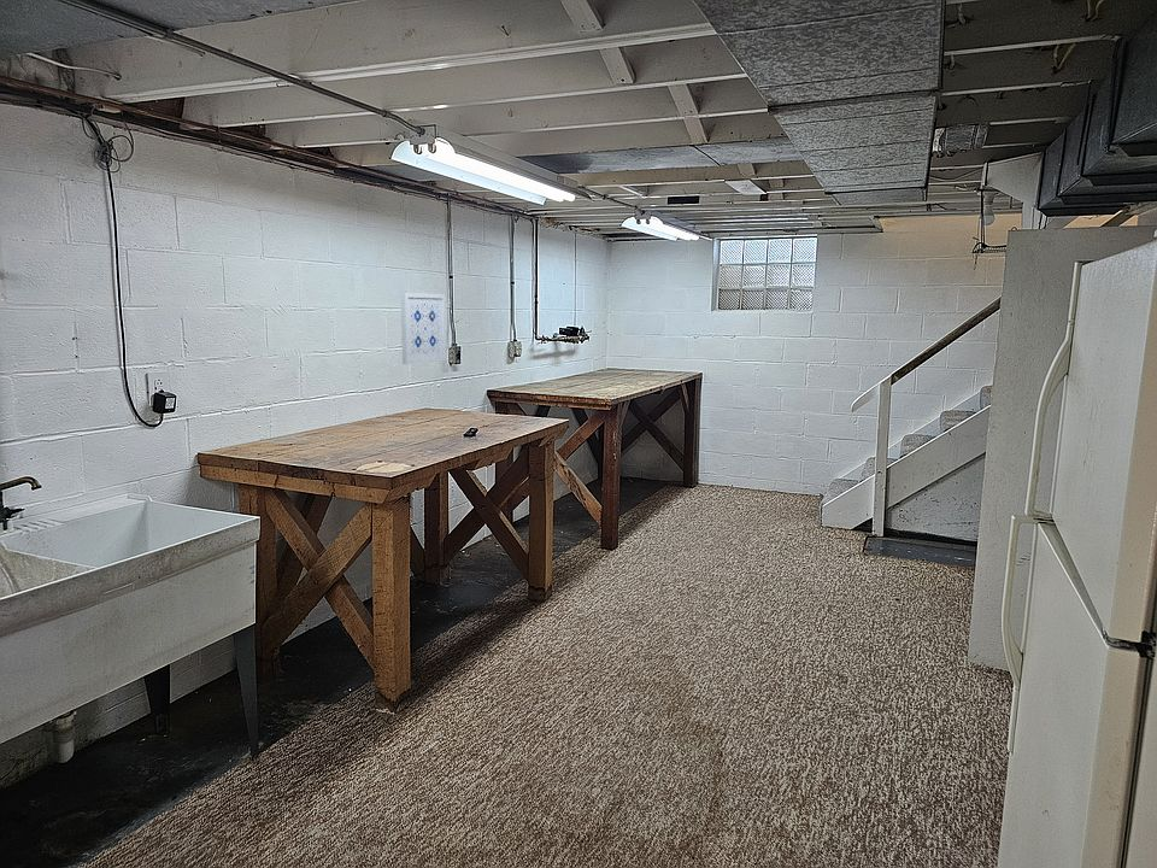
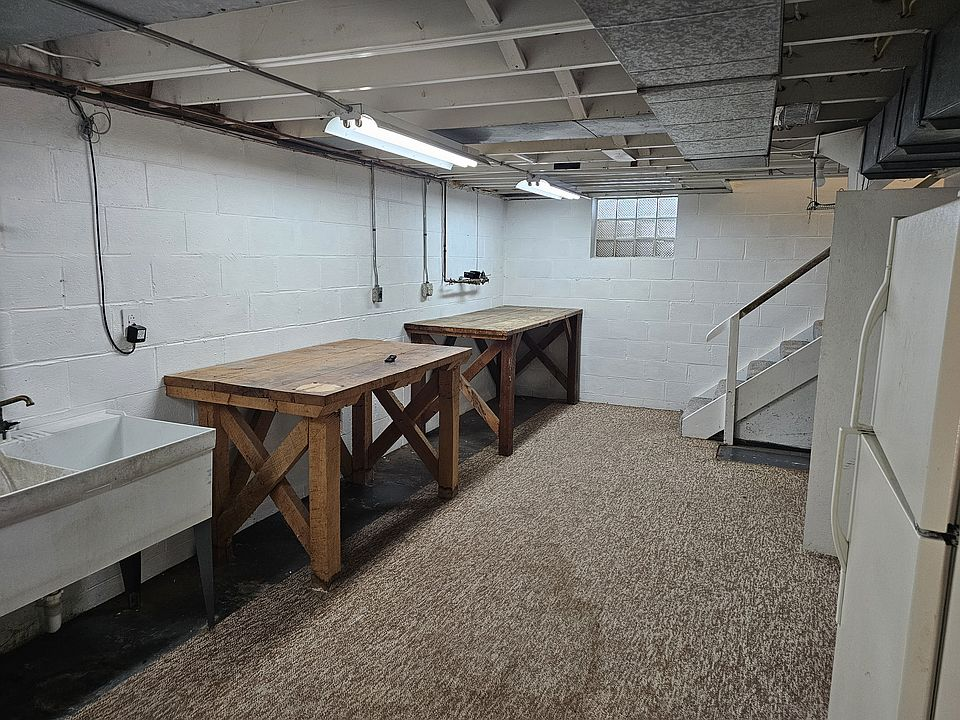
- wall art [399,292,447,365]
